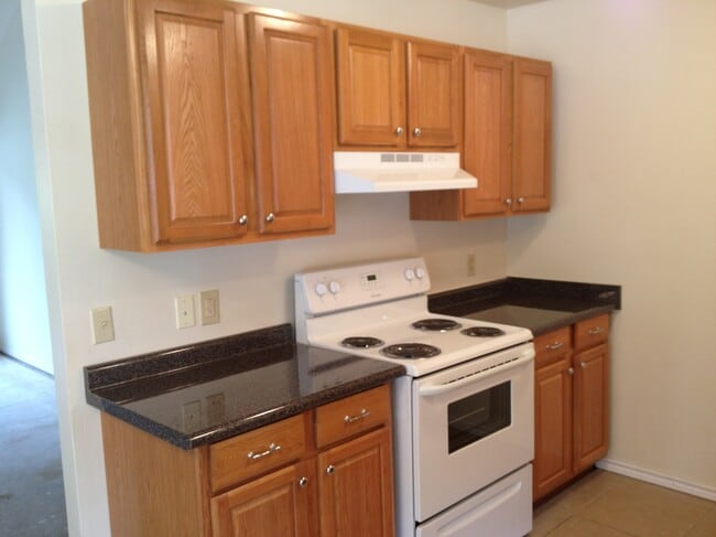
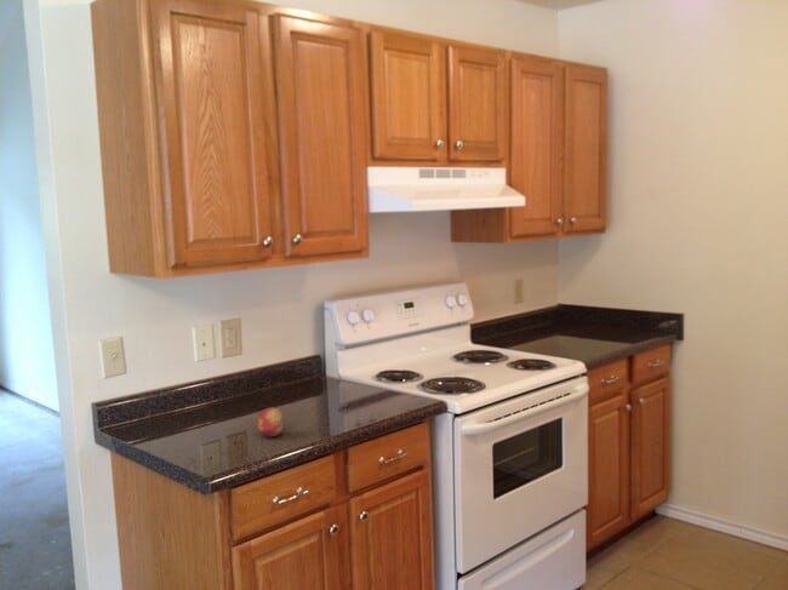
+ fruit [255,407,284,437]
